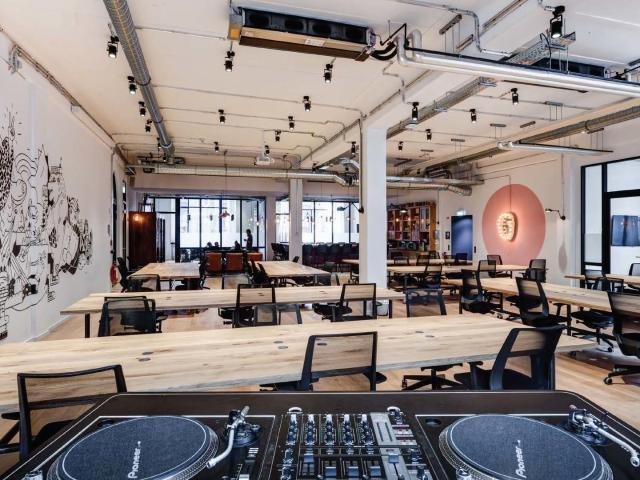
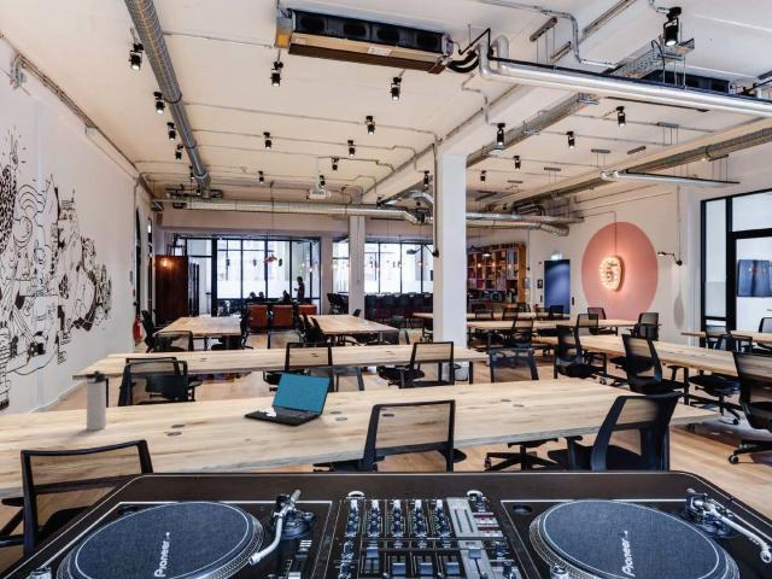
+ thermos bottle [83,369,107,432]
+ laptop [244,372,333,426]
